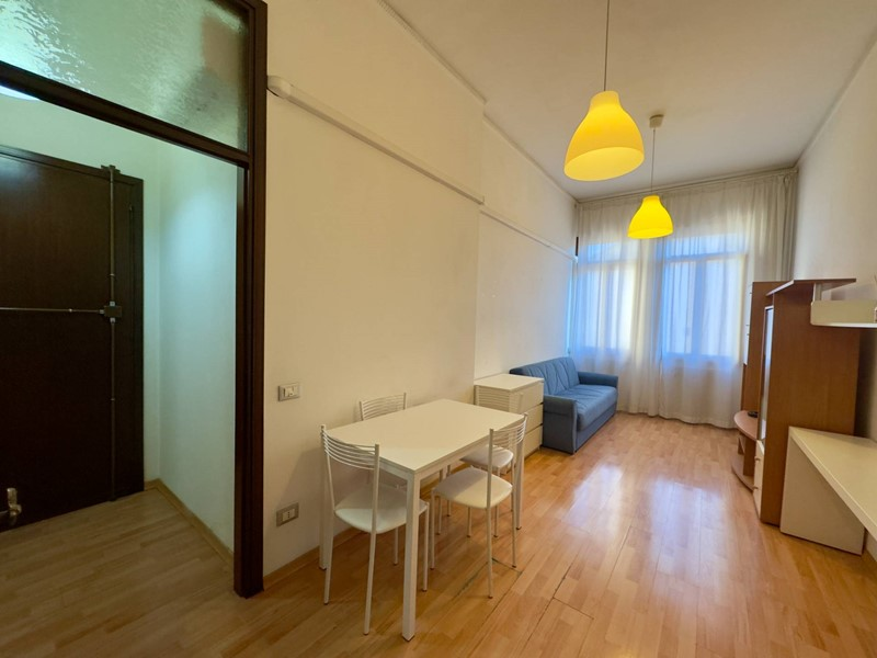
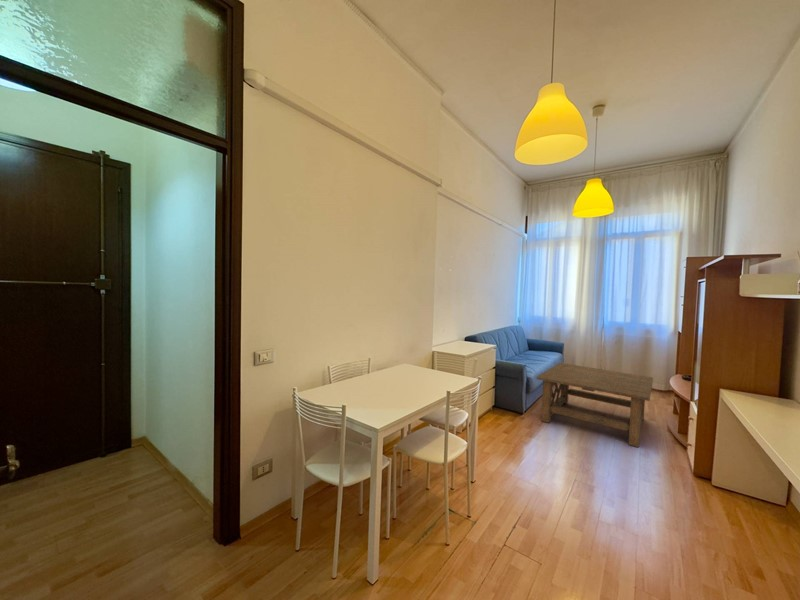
+ coffee table [535,362,654,448]
